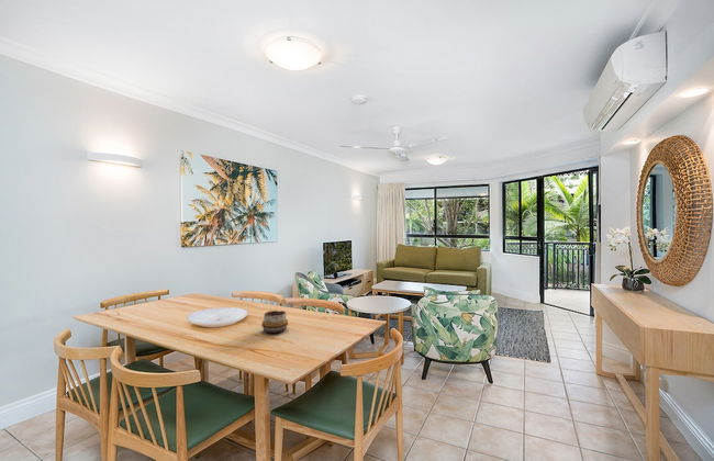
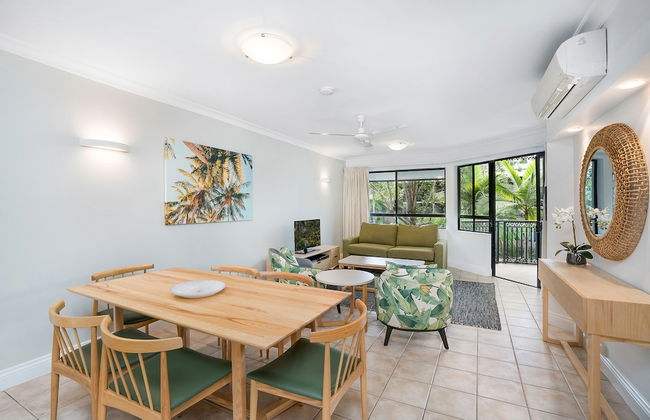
- decorative bowl [260,310,289,334]
